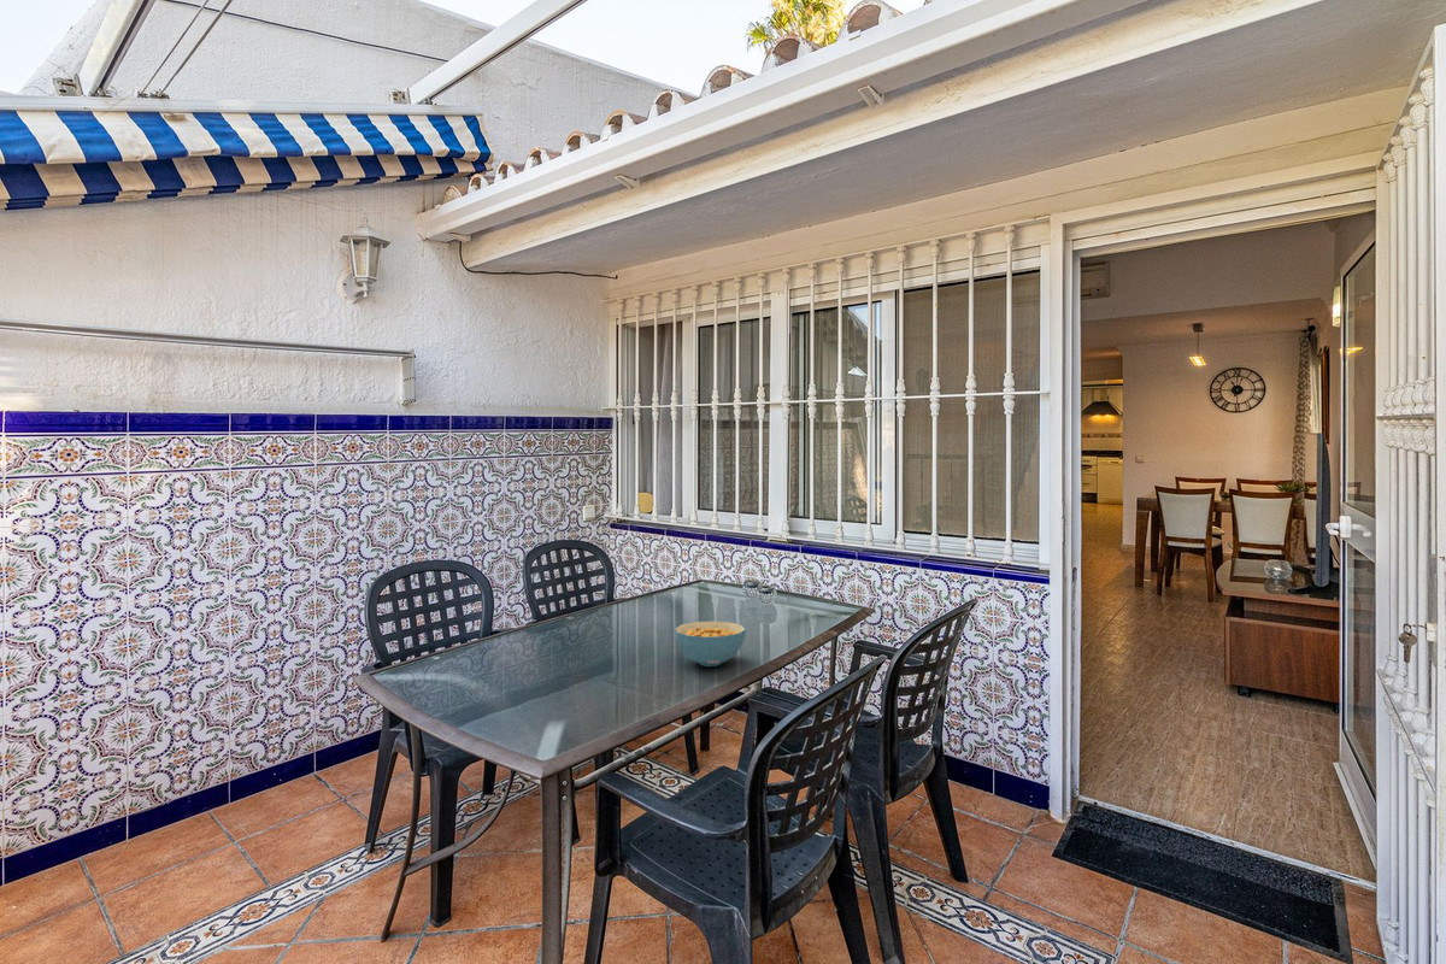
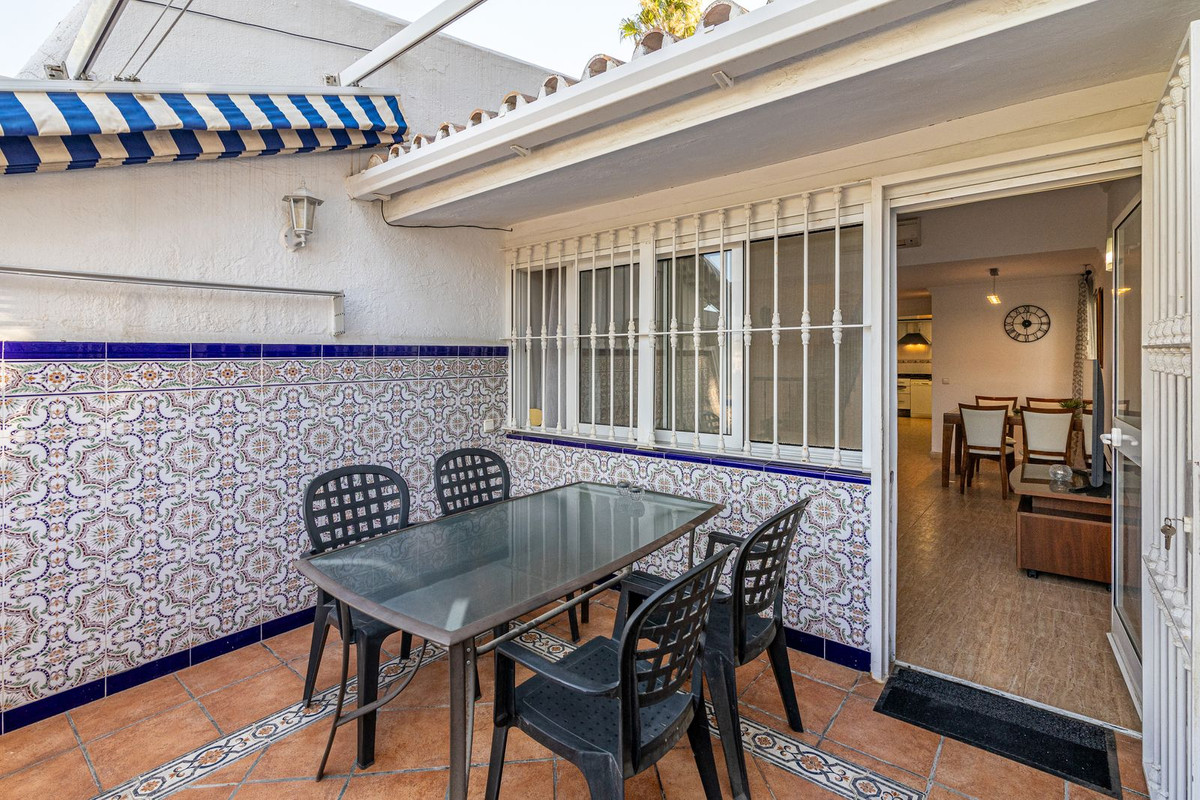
- cereal bowl [674,621,747,668]
